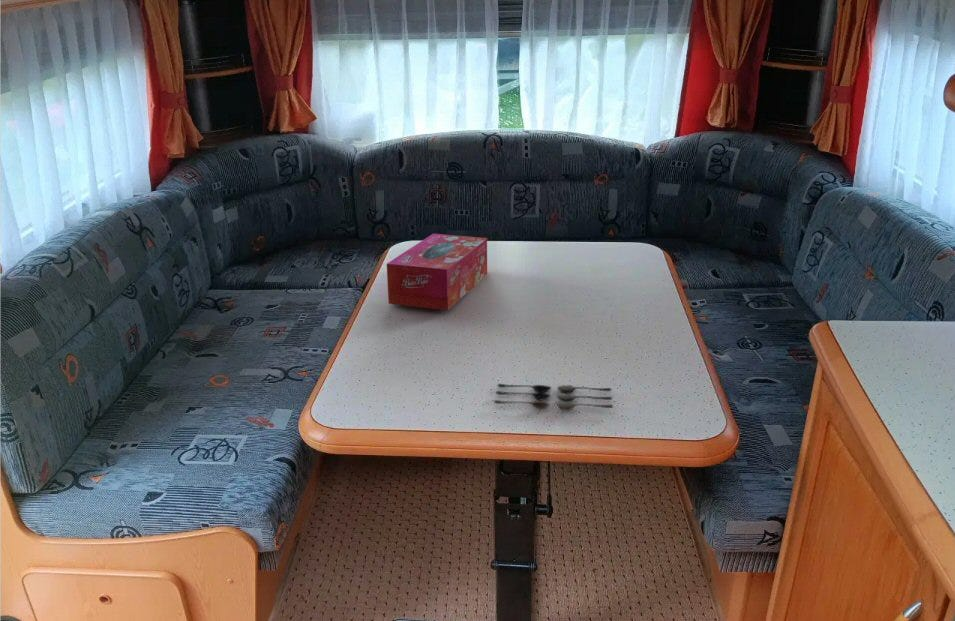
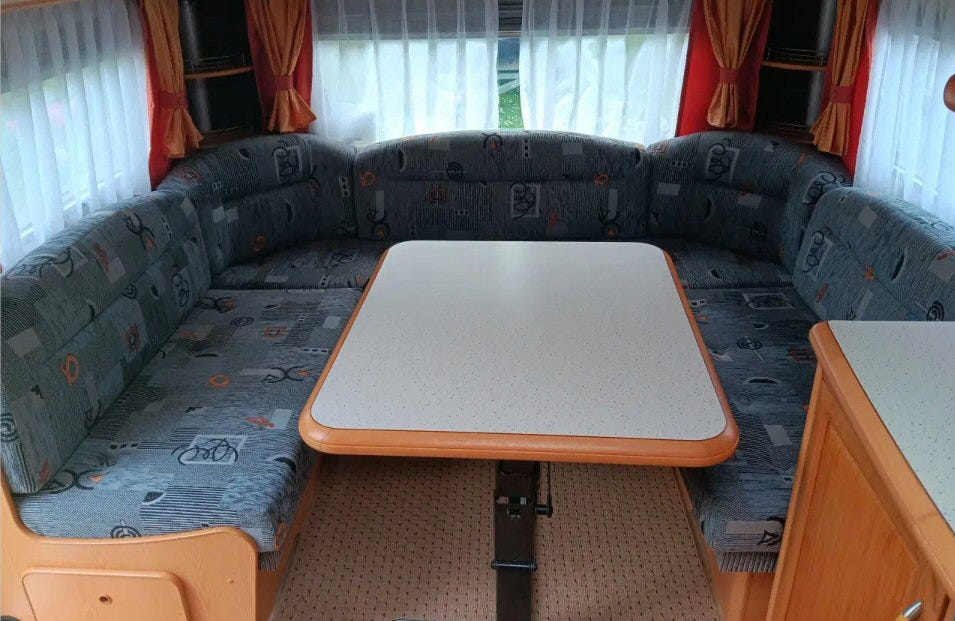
- spoon [493,383,614,411]
- tissue box [386,233,488,311]
